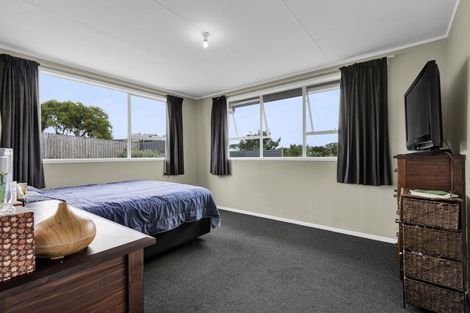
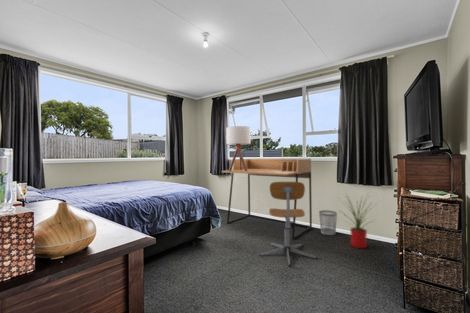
+ wastebasket [318,209,338,236]
+ desk [221,158,313,240]
+ house plant [338,191,381,249]
+ office chair [258,181,319,268]
+ lamp [225,125,252,171]
